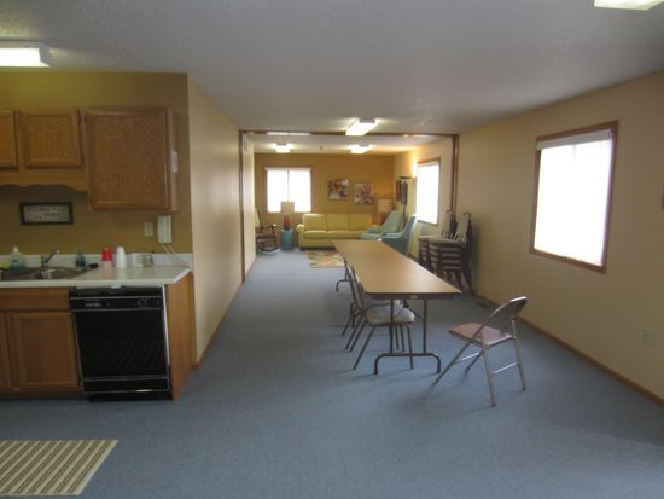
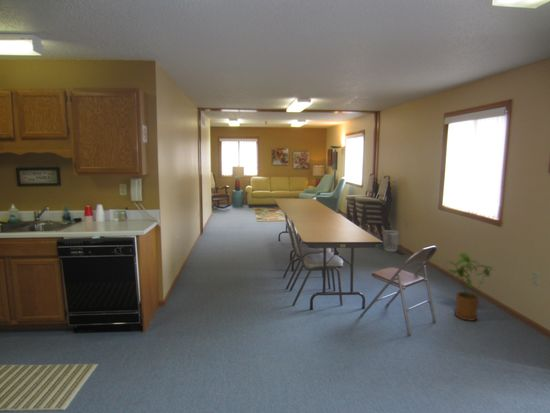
+ wastebasket [382,229,400,253]
+ house plant [442,252,494,322]
